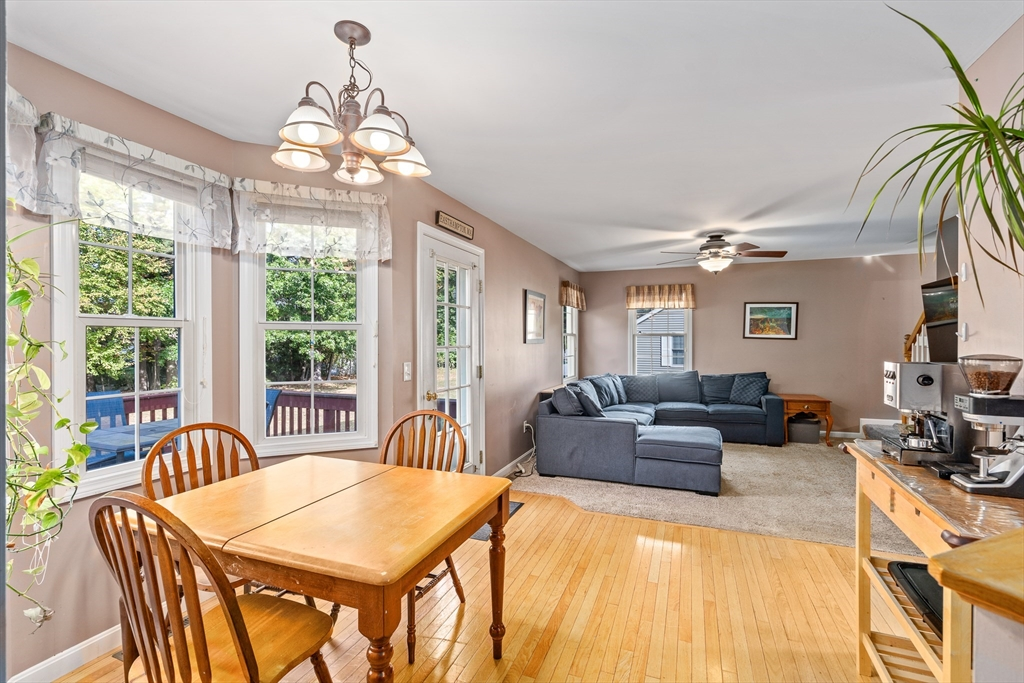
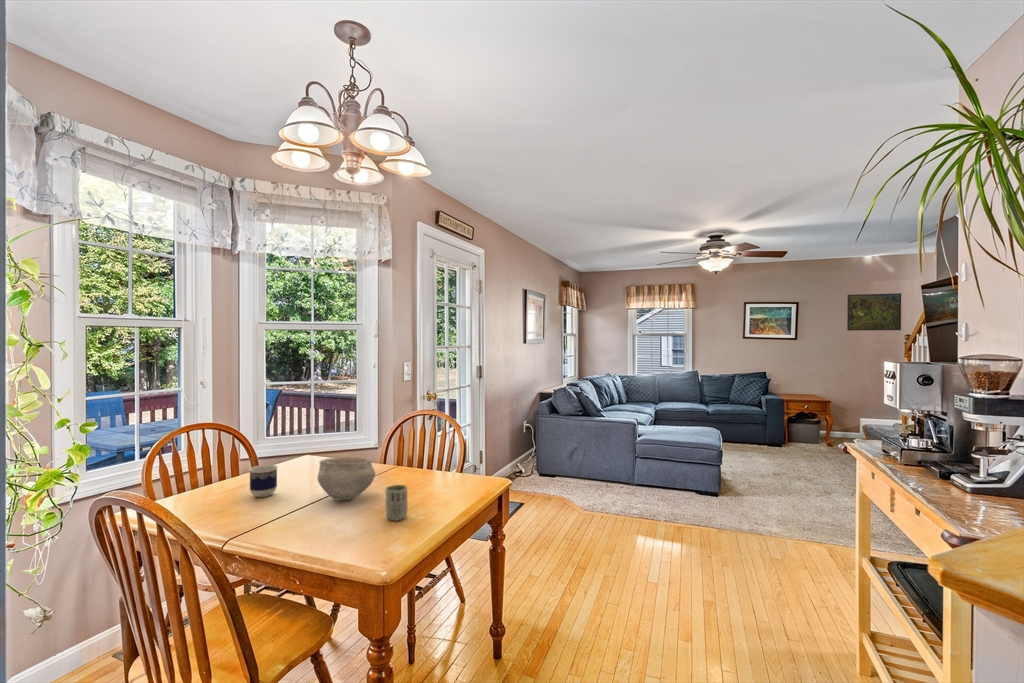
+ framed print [846,292,902,332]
+ bowl [316,456,376,501]
+ cup [385,484,408,522]
+ cup [248,464,279,498]
